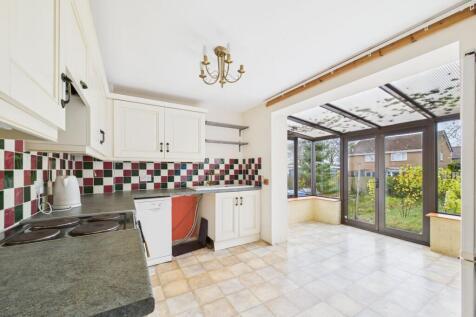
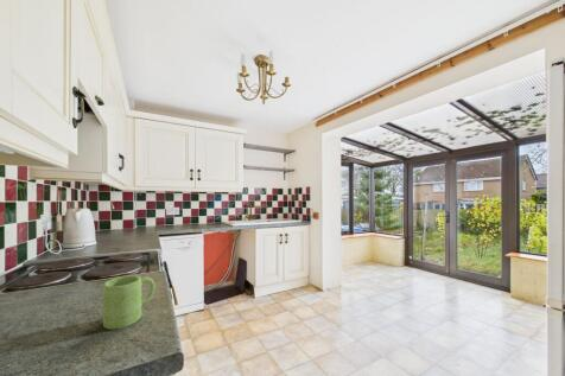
+ mug [101,274,157,330]
